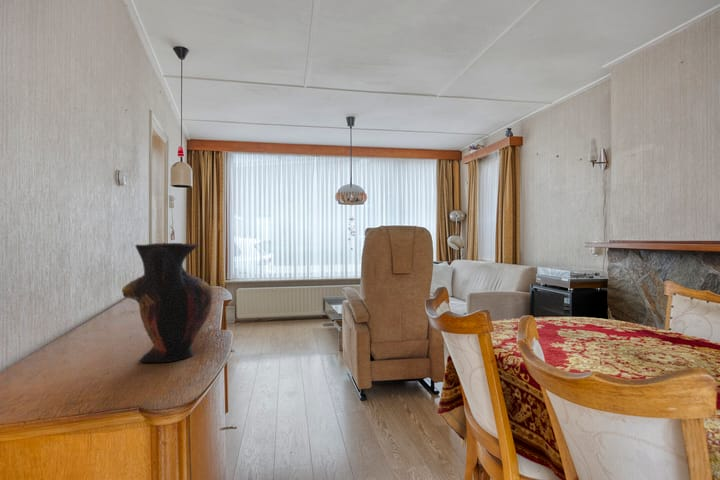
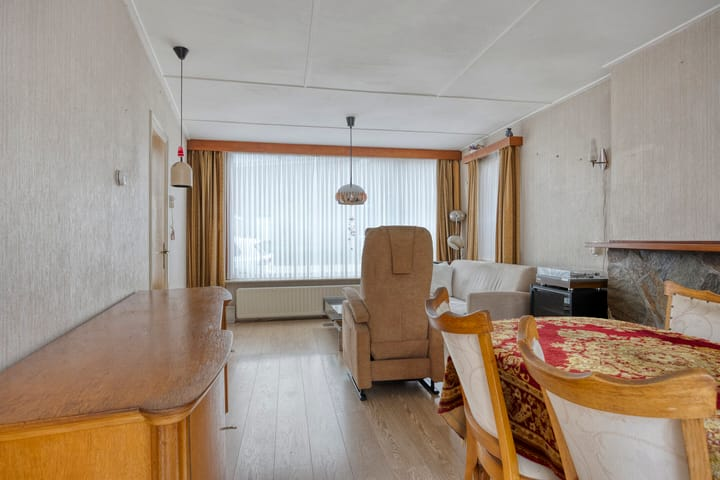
- vase [121,242,213,363]
